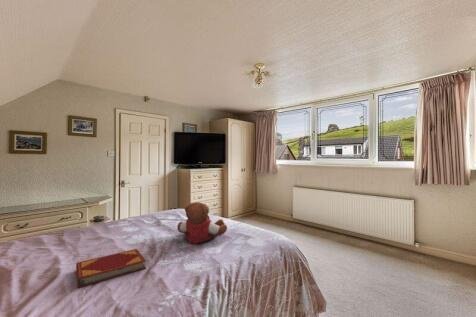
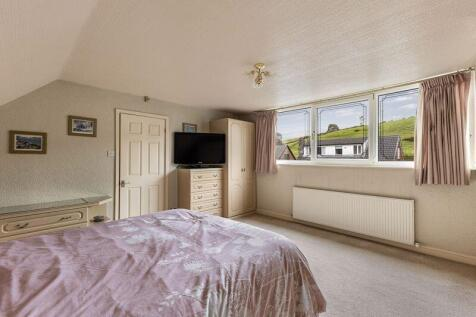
- hardback book [75,248,147,289]
- teddy bear [176,201,228,245]
